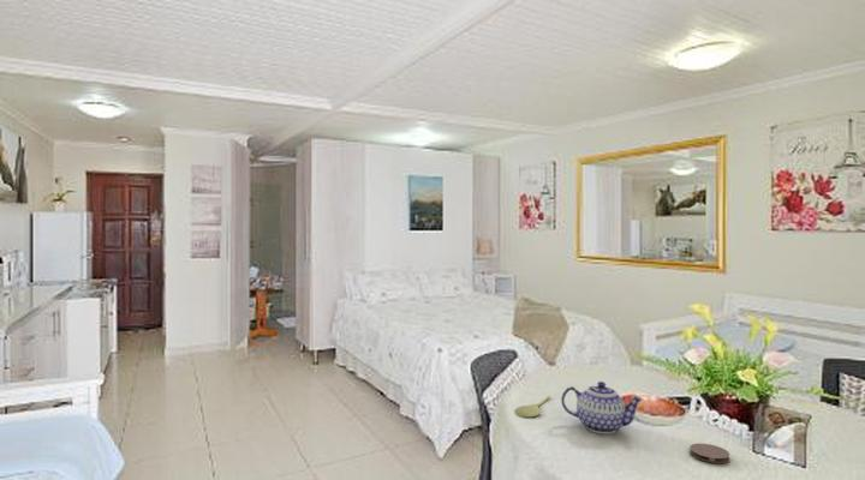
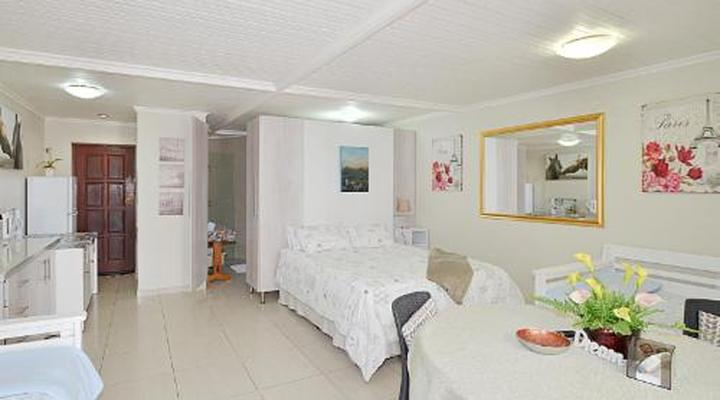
- spoon [514,395,551,418]
- teapot [560,380,645,436]
- coaster [688,443,730,464]
